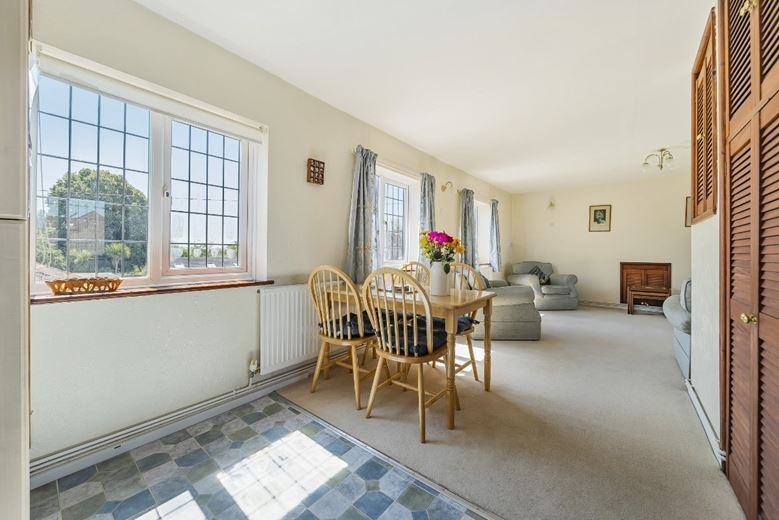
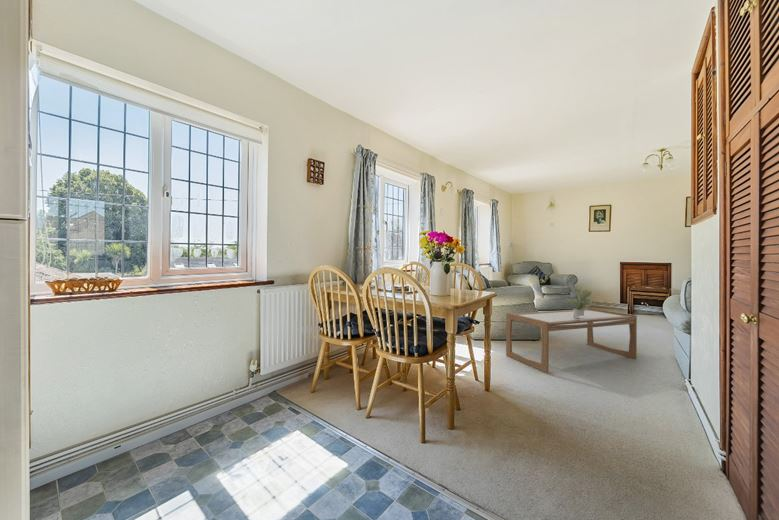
+ coffee table [505,307,638,373]
+ potted plant [567,287,594,318]
